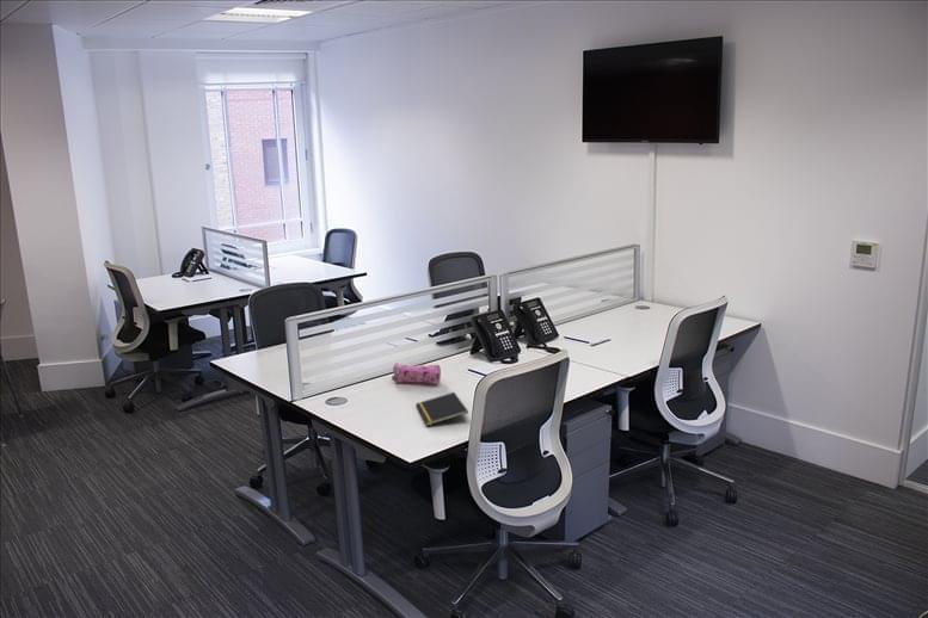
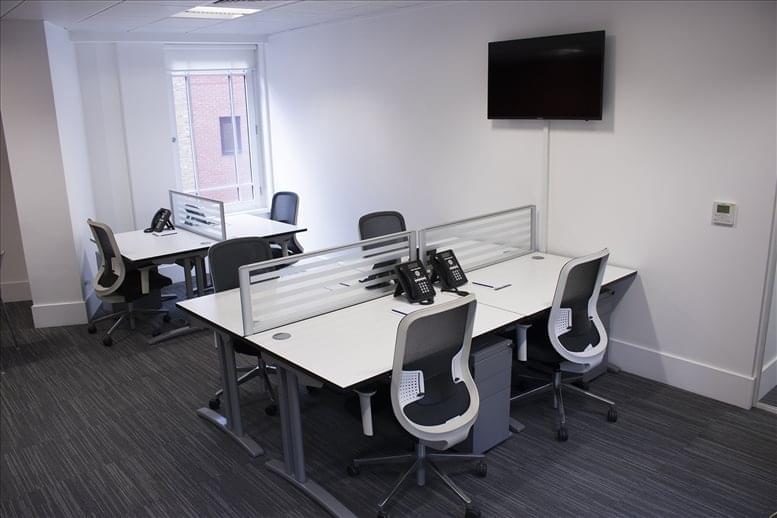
- notepad [414,391,469,427]
- pencil case [391,361,442,385]
